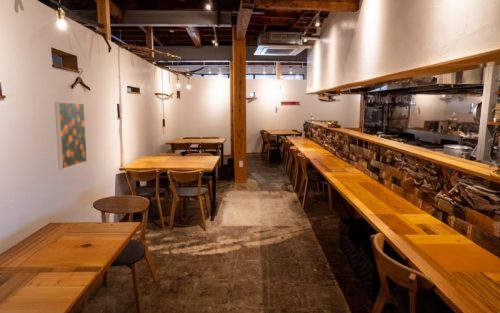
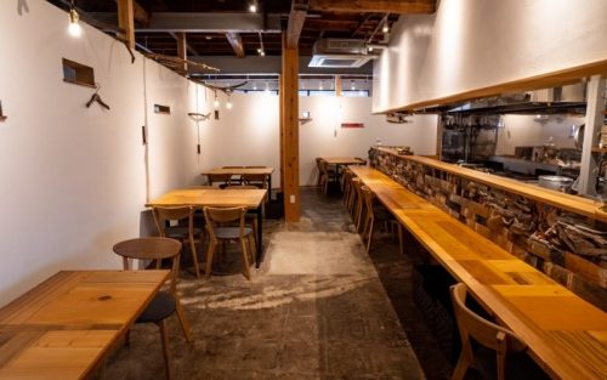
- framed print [54,101,88,170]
